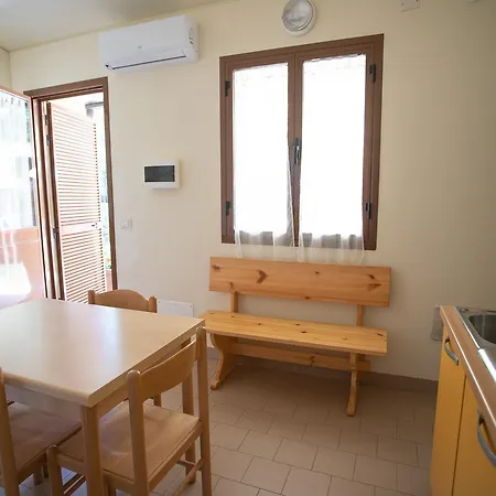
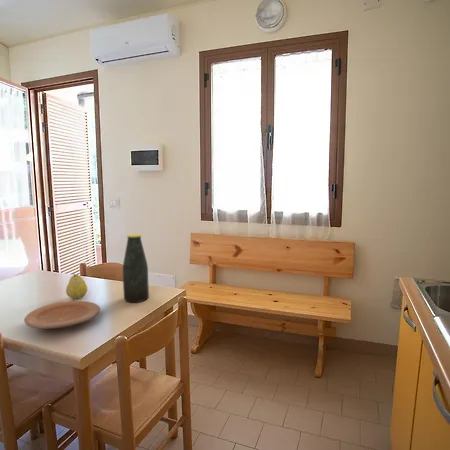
+ plate [23,300,101,329]
+ fruit [65,273,88,300]
+ bottle [122,233,150,303]
